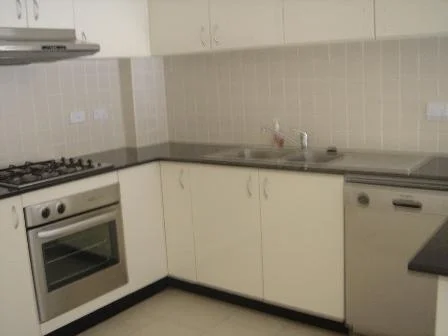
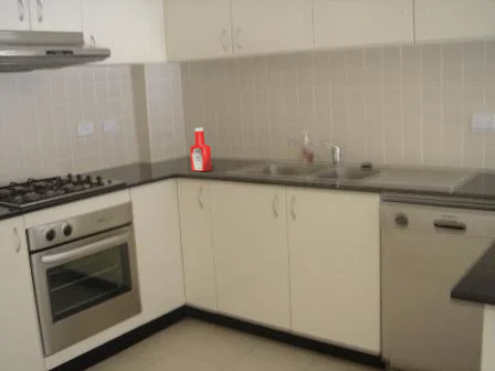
+ soap bottle [189,127,213,172]
